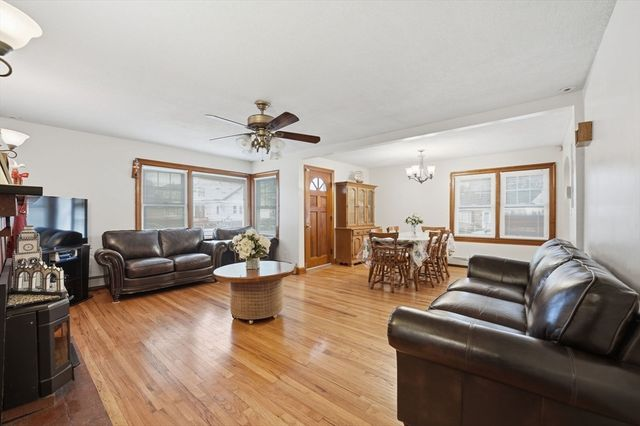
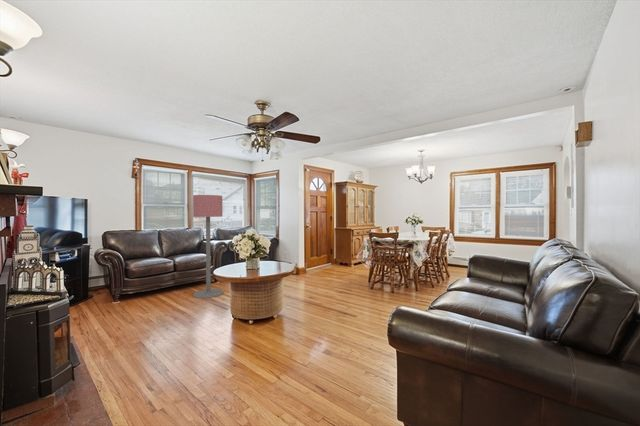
+ floor lamp [192,194,224,299]
